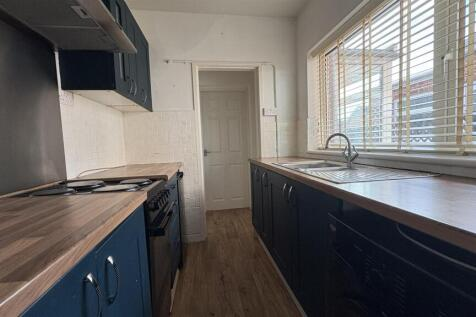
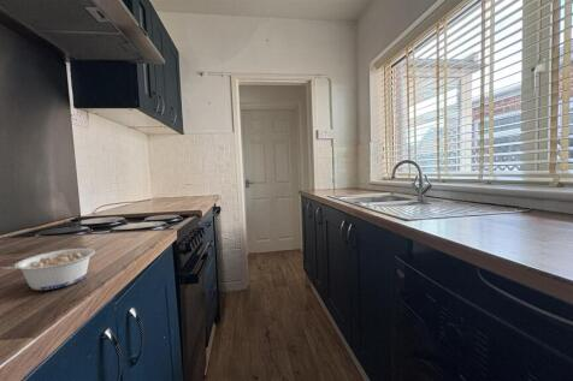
+ legume [0,248,96,291]
